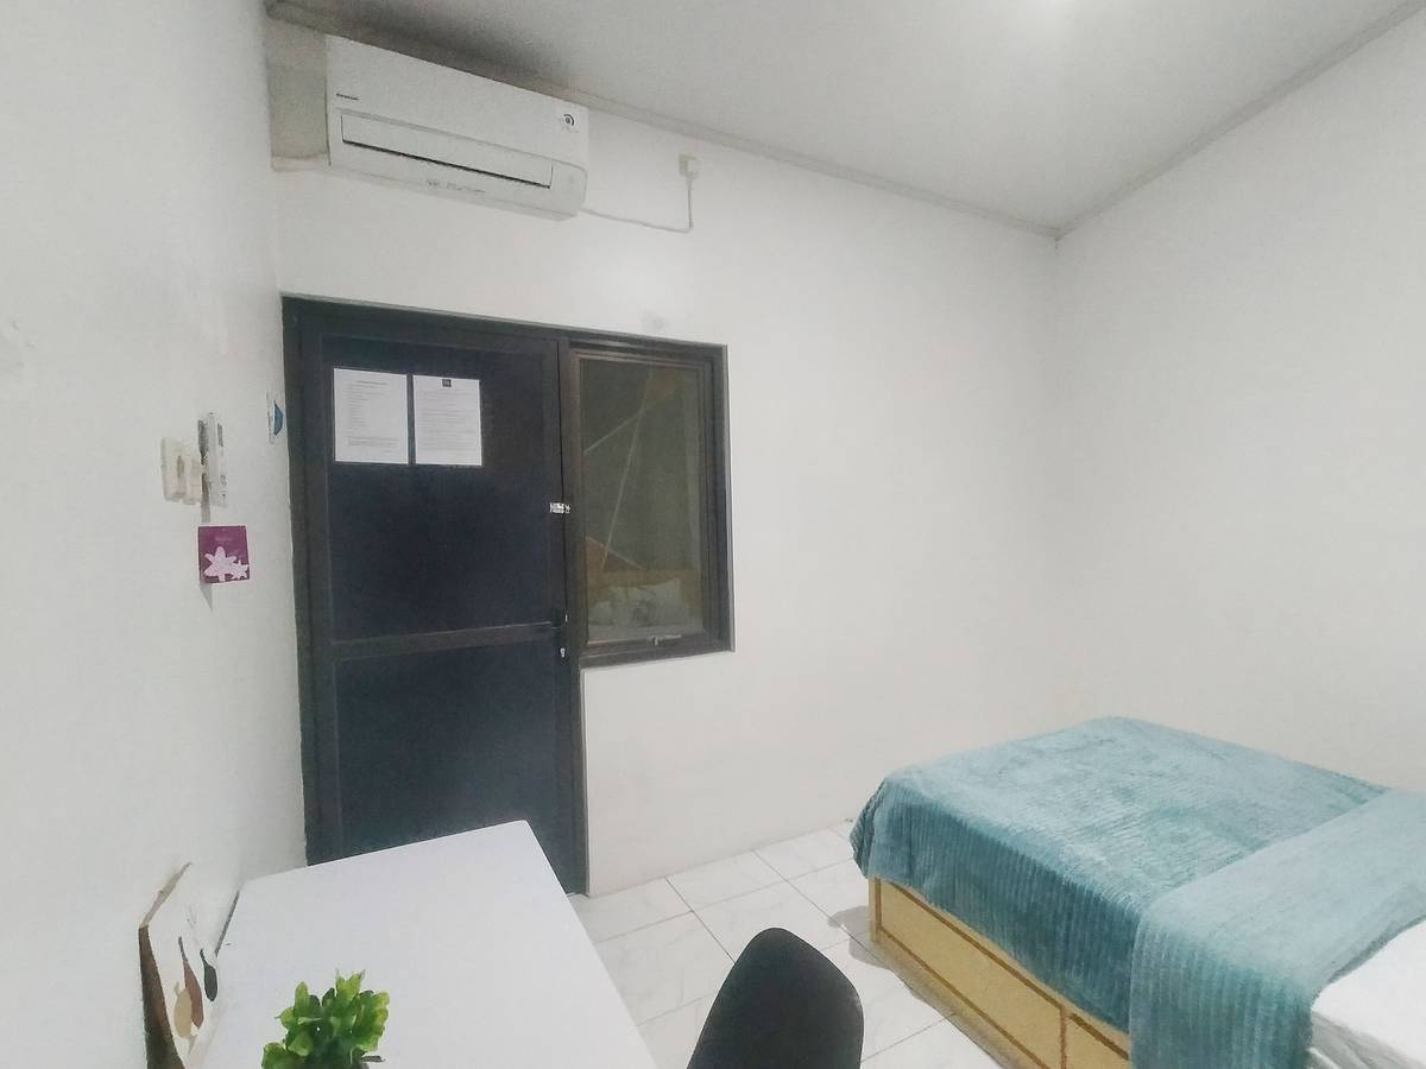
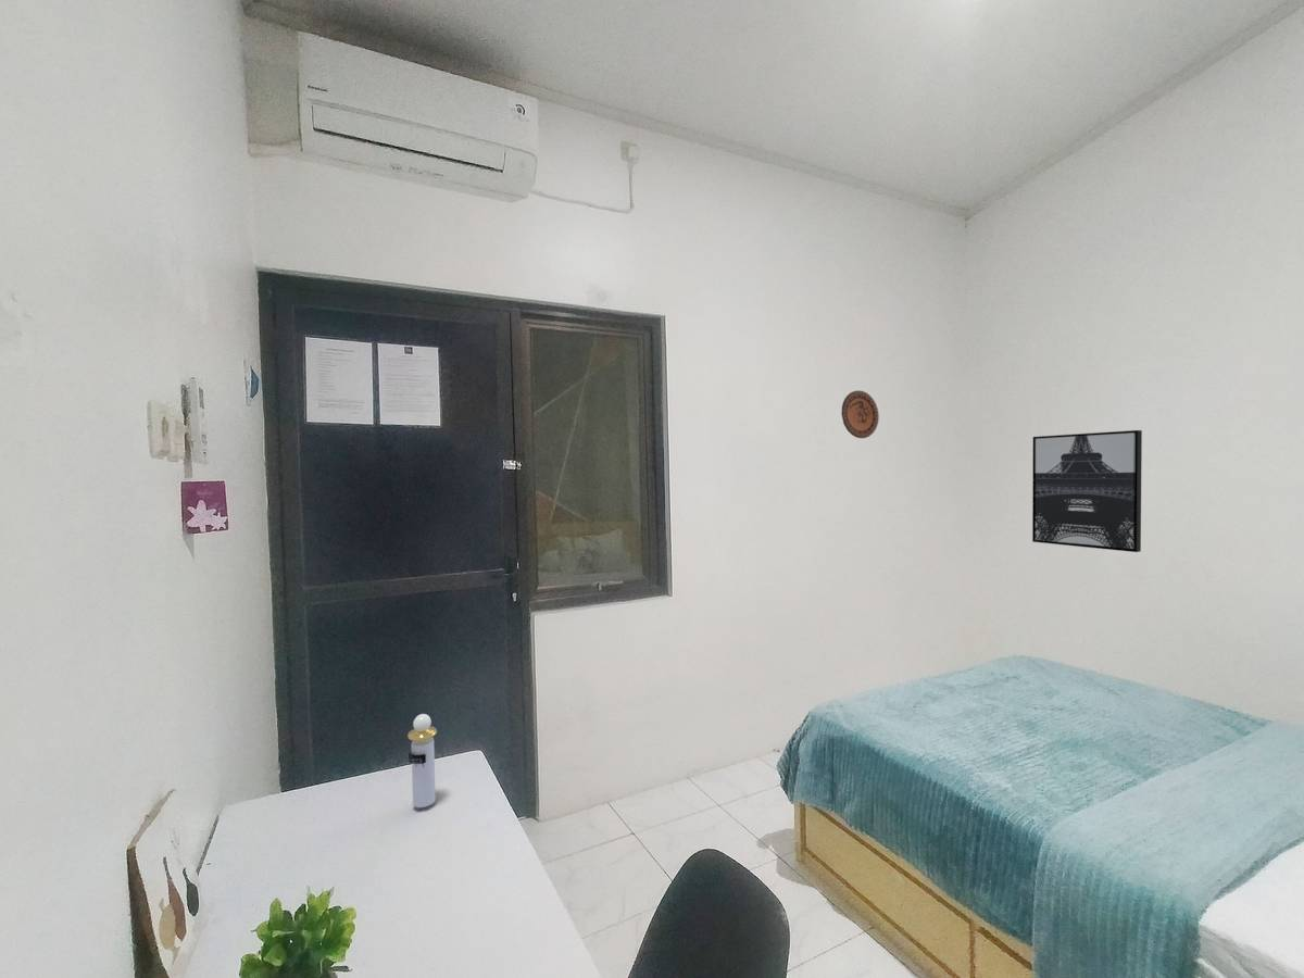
+ perfume bottle [408,713,438,808]
+ decorative plate [840,390,880,439]
+ wall art [1031,429,1143,553]
